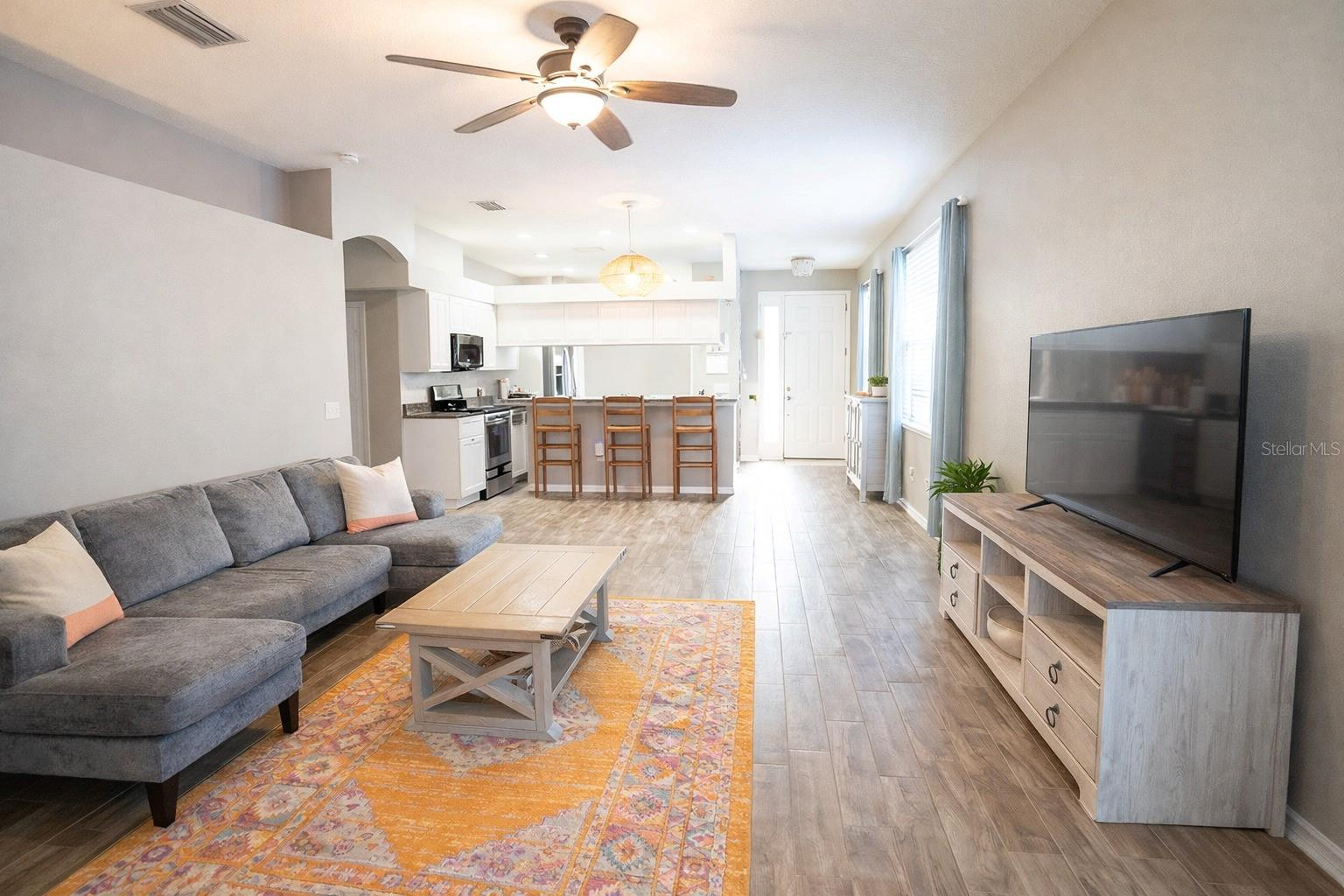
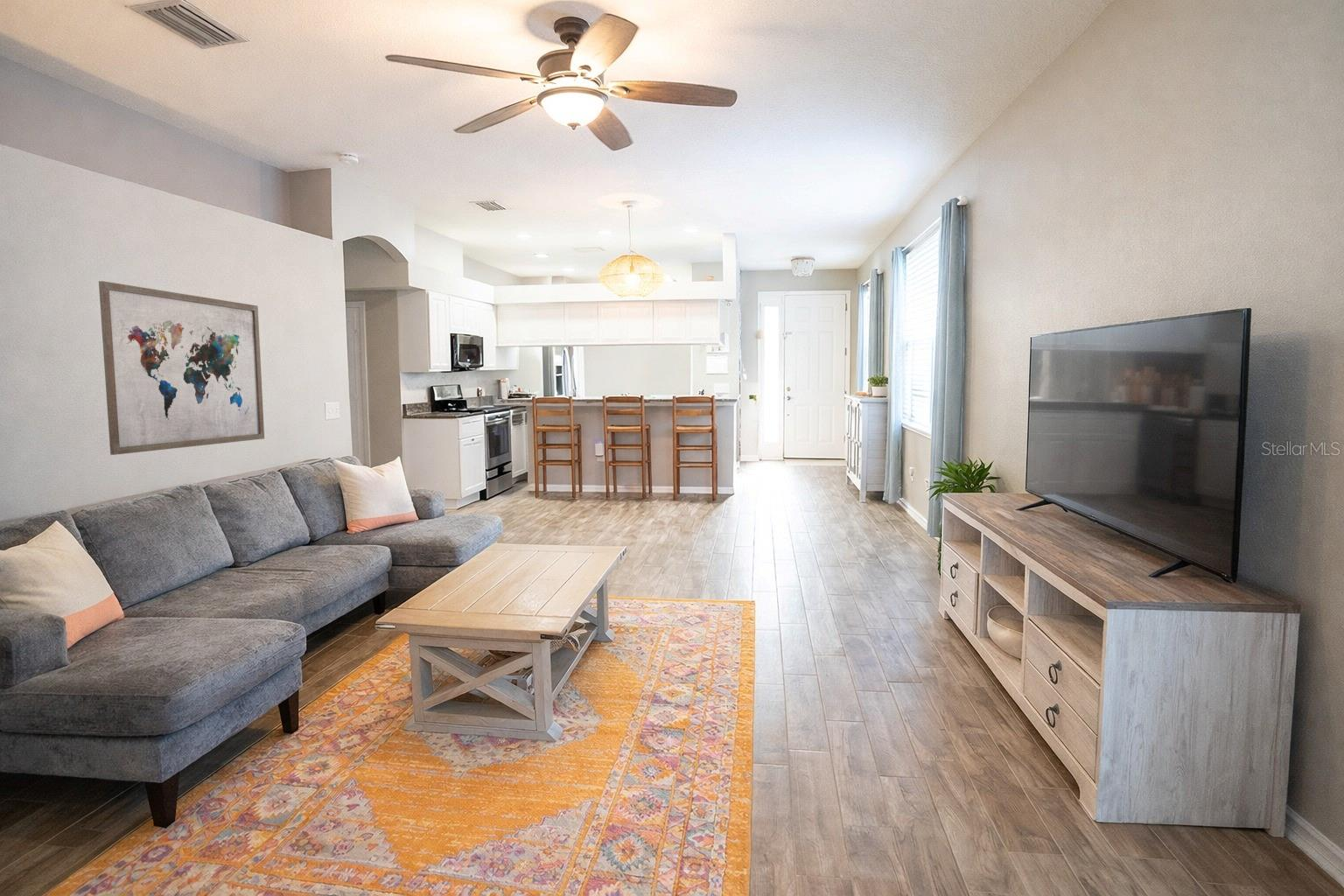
+ wall art [98,280,265,456]
